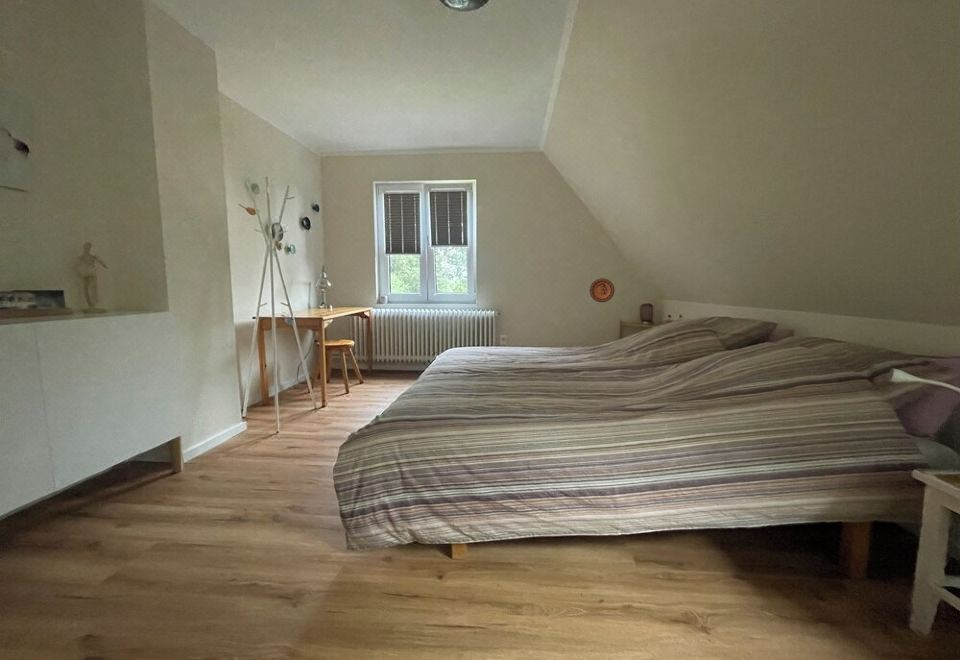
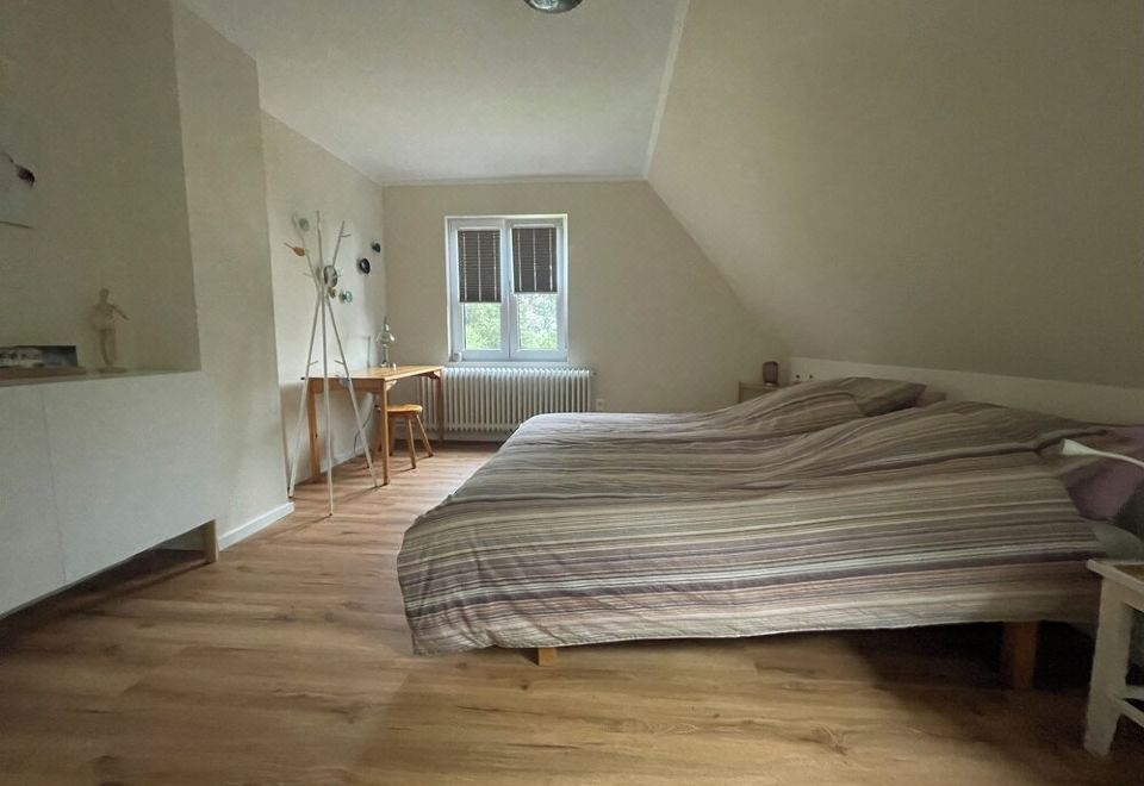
- decorative plate [589,277,615,303]
